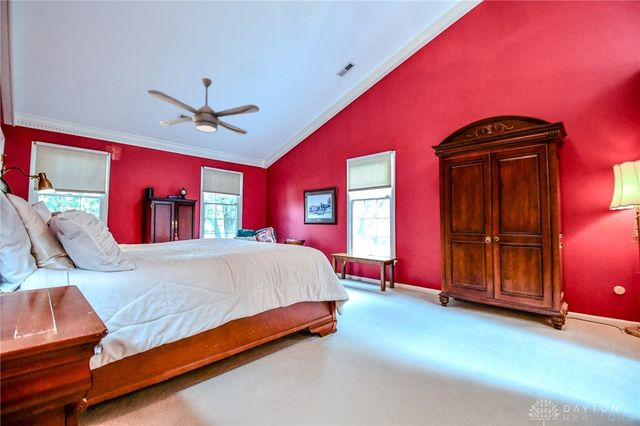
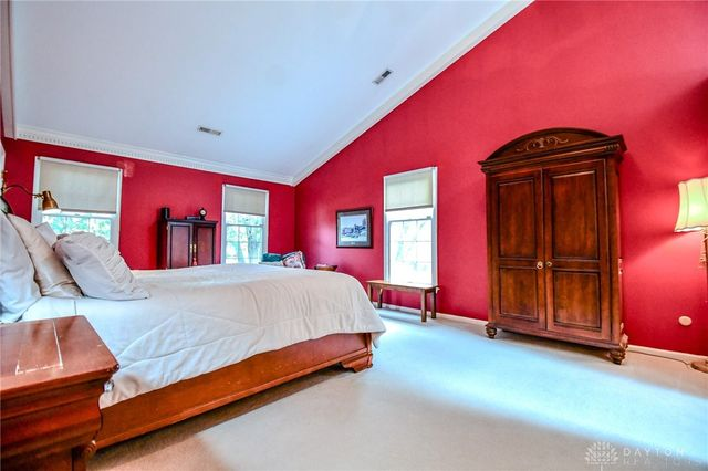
- ceiling fan [146,77,260,136]
